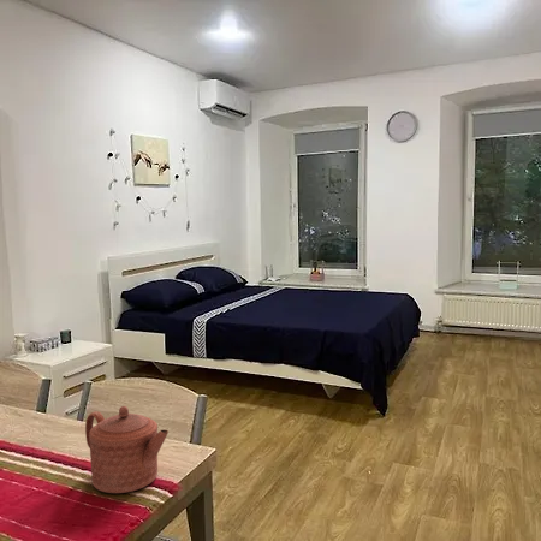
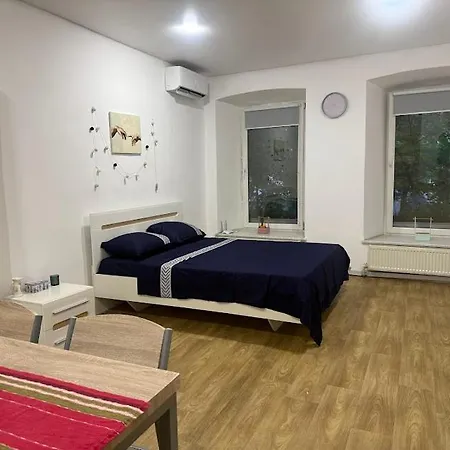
- teapot [84,405,170,494]
